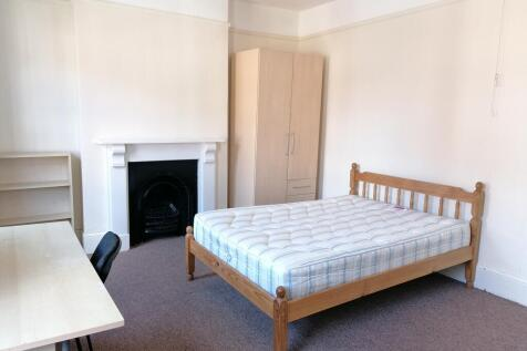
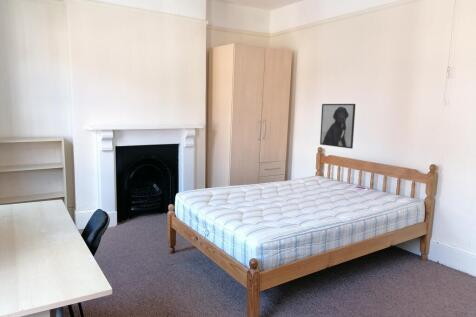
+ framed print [319,103,356,150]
